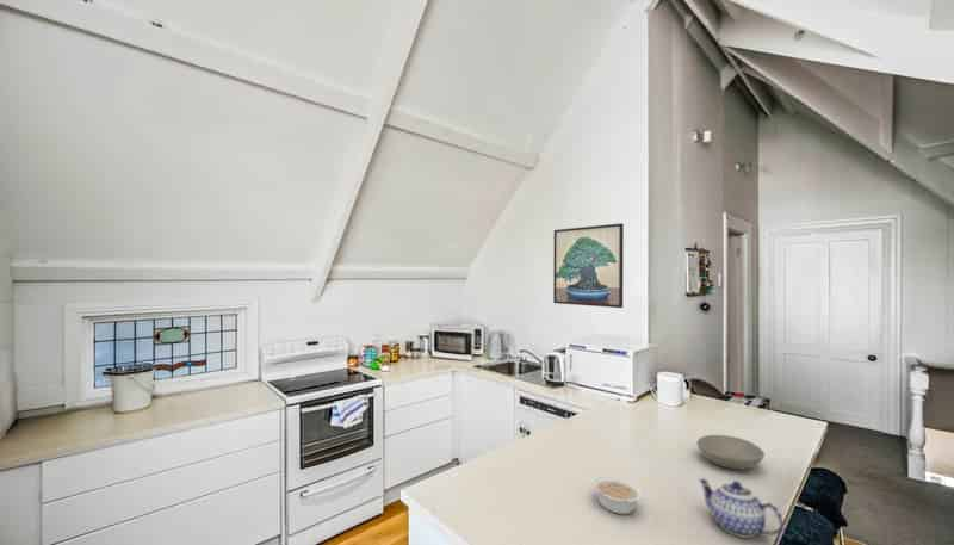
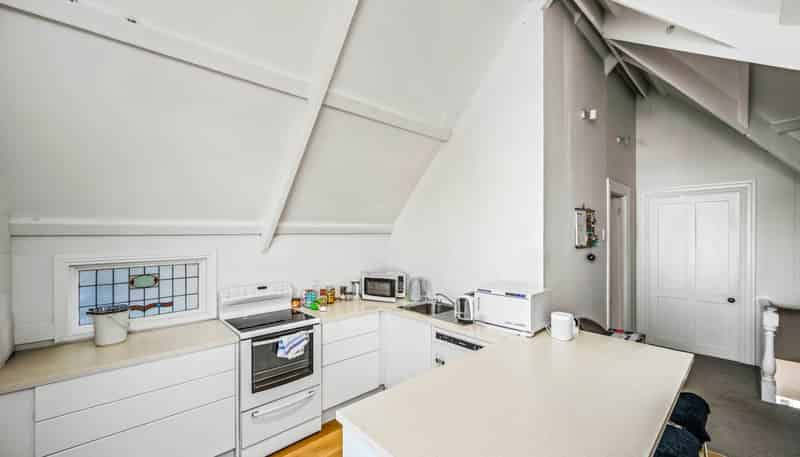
- bowl [695,434,766,471]
- legume [591,476,643,515]
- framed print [552,222,625,309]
- teapot [696,477,785,539]
